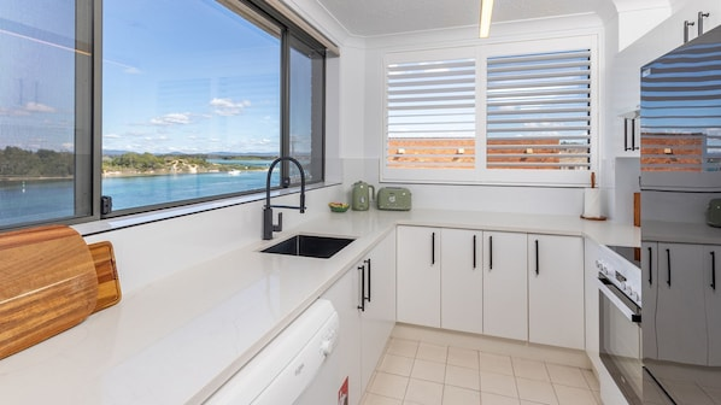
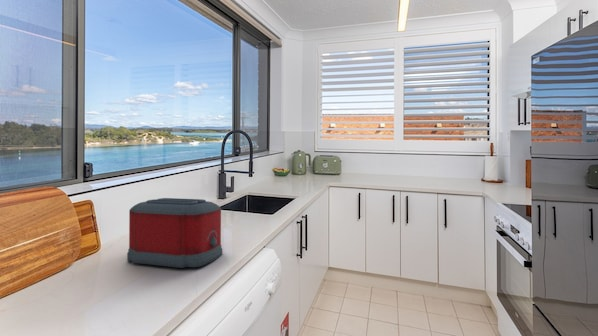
+ toaster [126,197,223,269]
